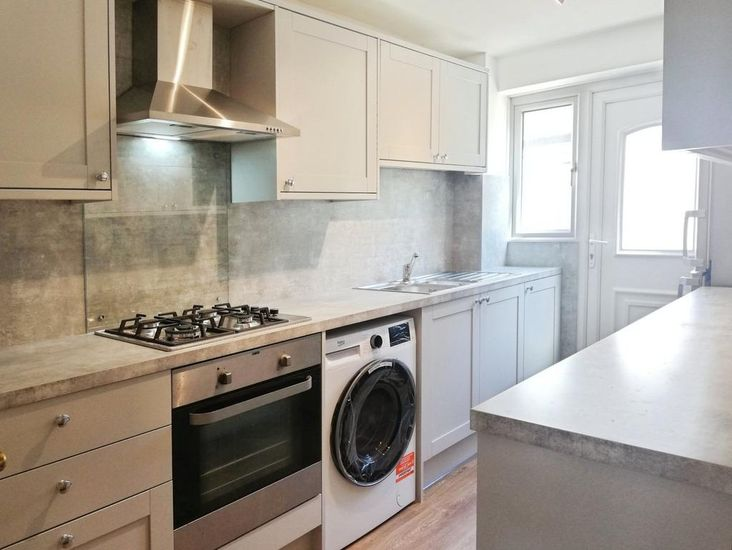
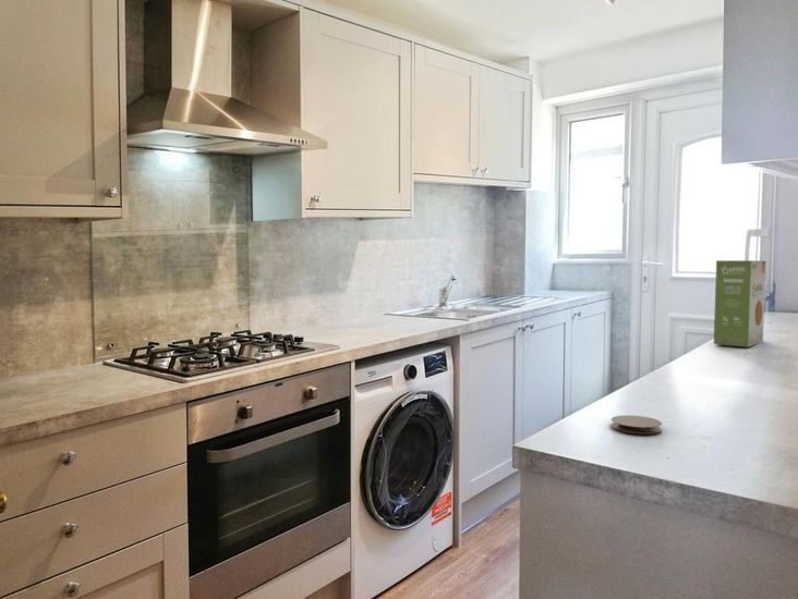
+ food box [713,259,767,347]
+ coaster [610,414,663,435]
